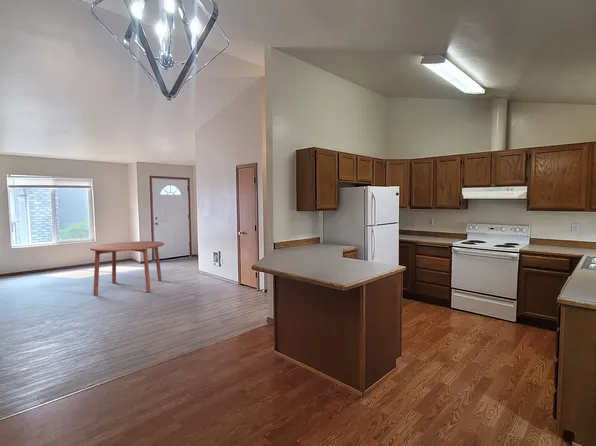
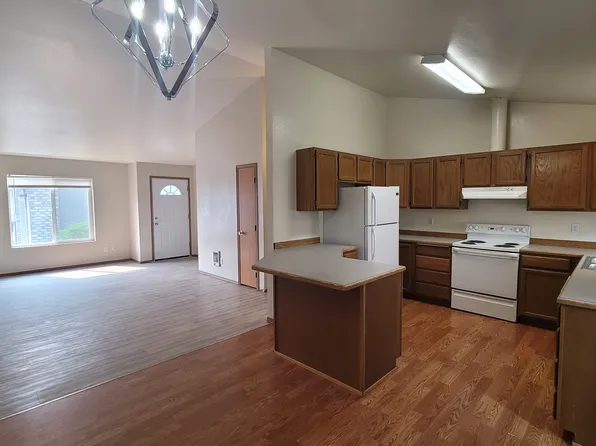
- dining table [89,240,165,296]
